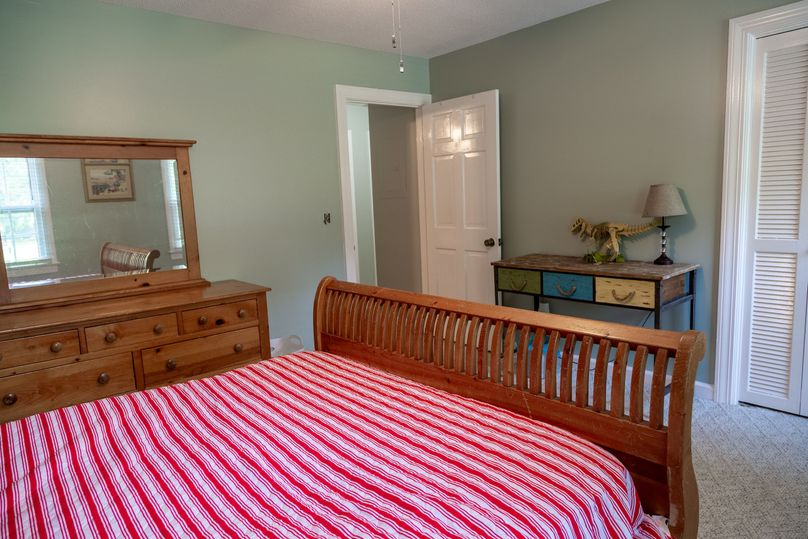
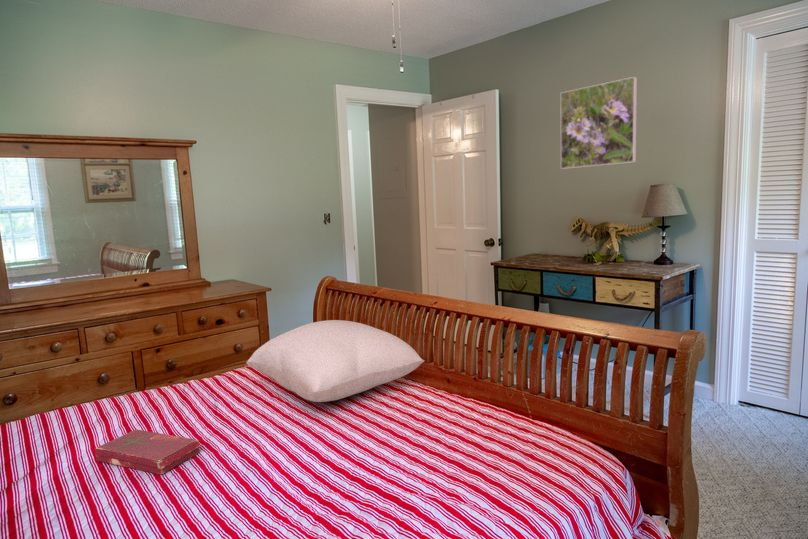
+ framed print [560,76,638,170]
+ book [95,429,201,475]
+ pillow [245,319,426,403]
